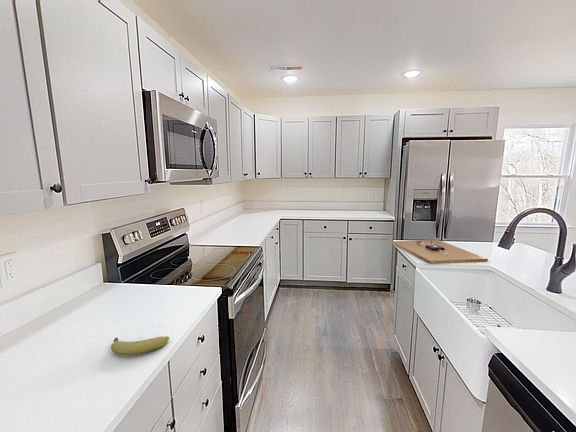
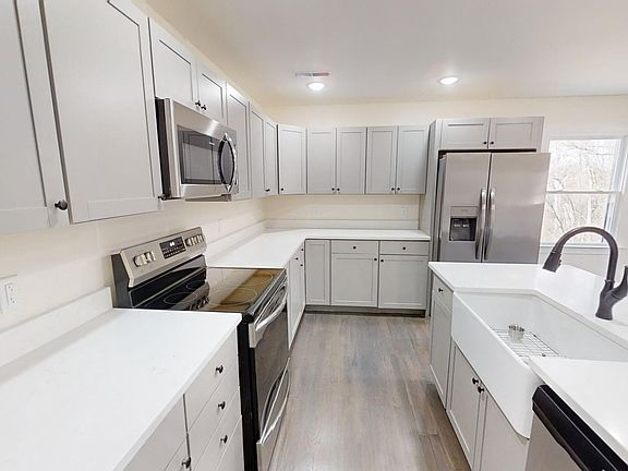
- fruit [110,335,170,356]
- cutting board [391,239,489,264]
